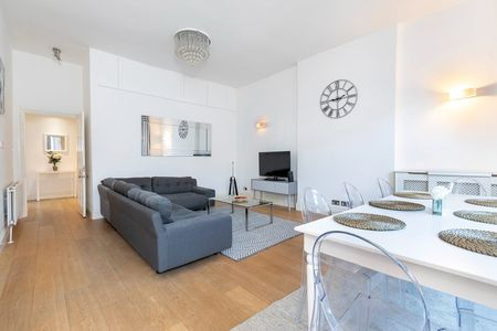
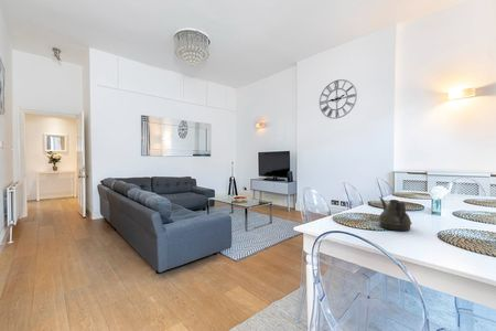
+ teapot [377,196,413,232]
